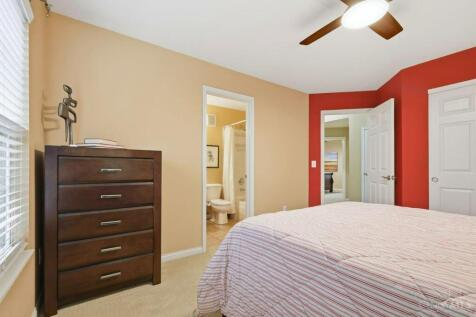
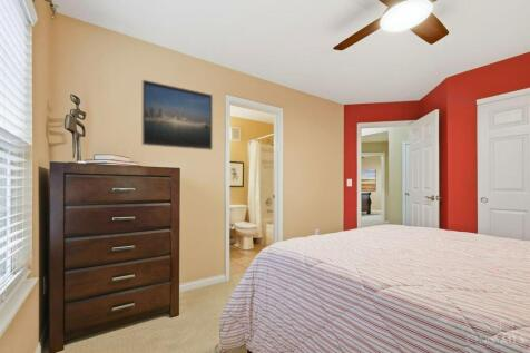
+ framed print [140,79,214,151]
